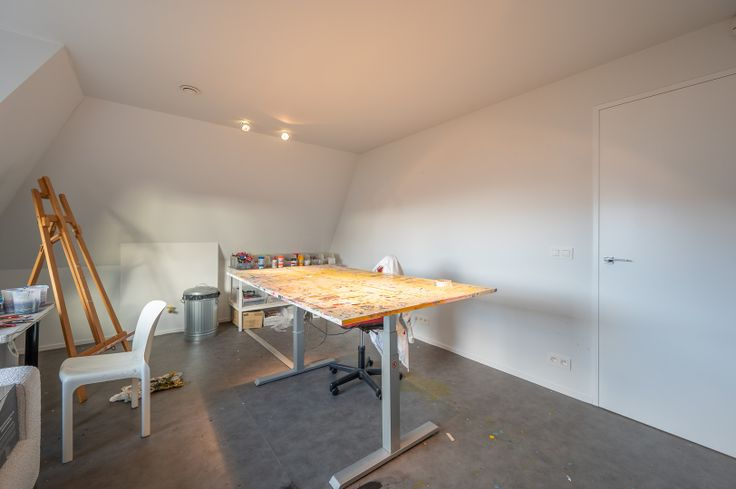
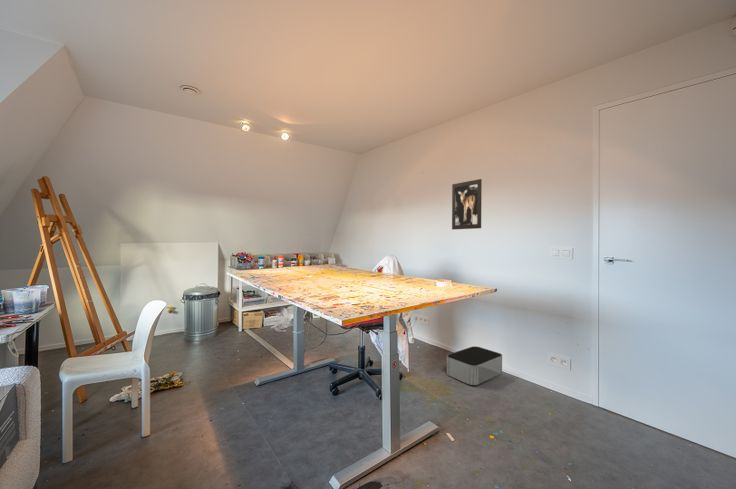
+ wall art [451,178,483,230]
+ storage bin [446,345,503,386]
